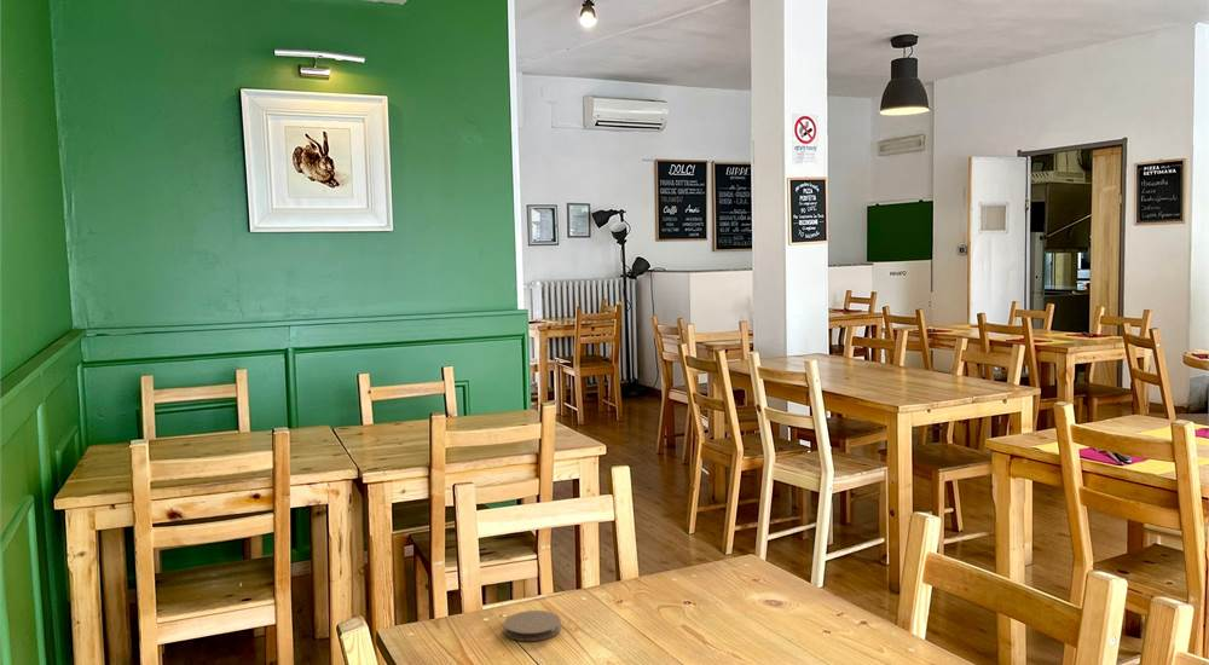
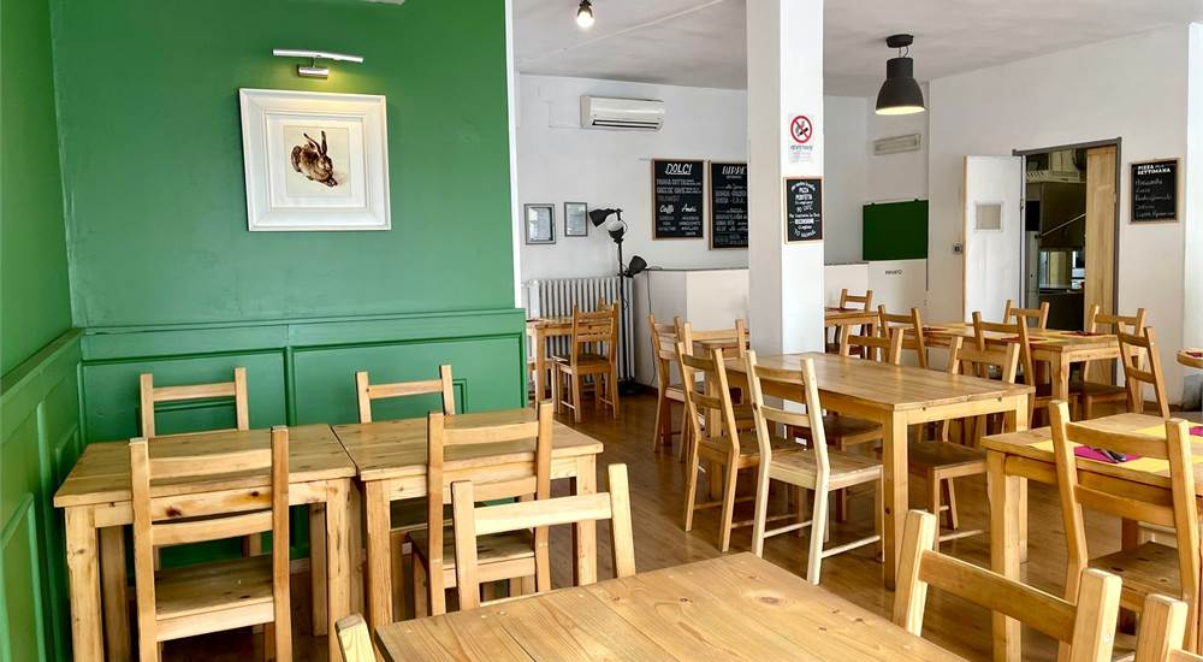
- coaster [503,609,562,642]
